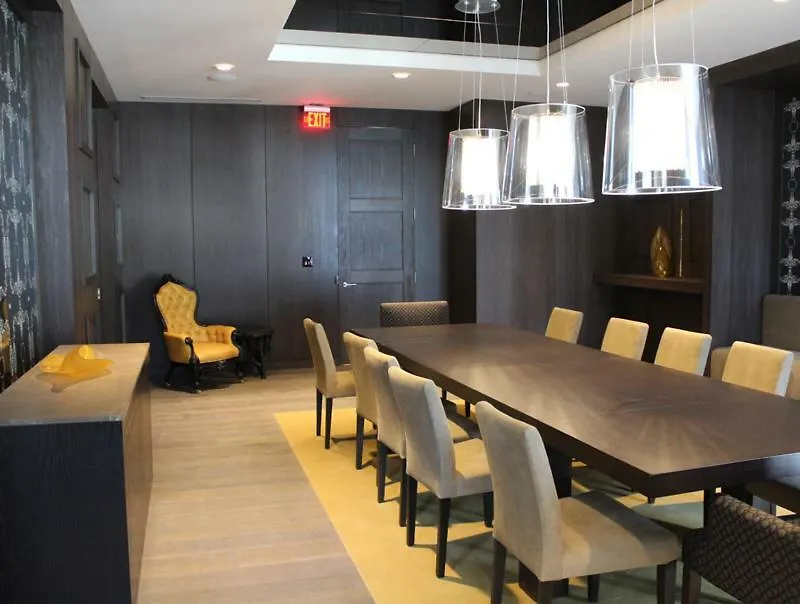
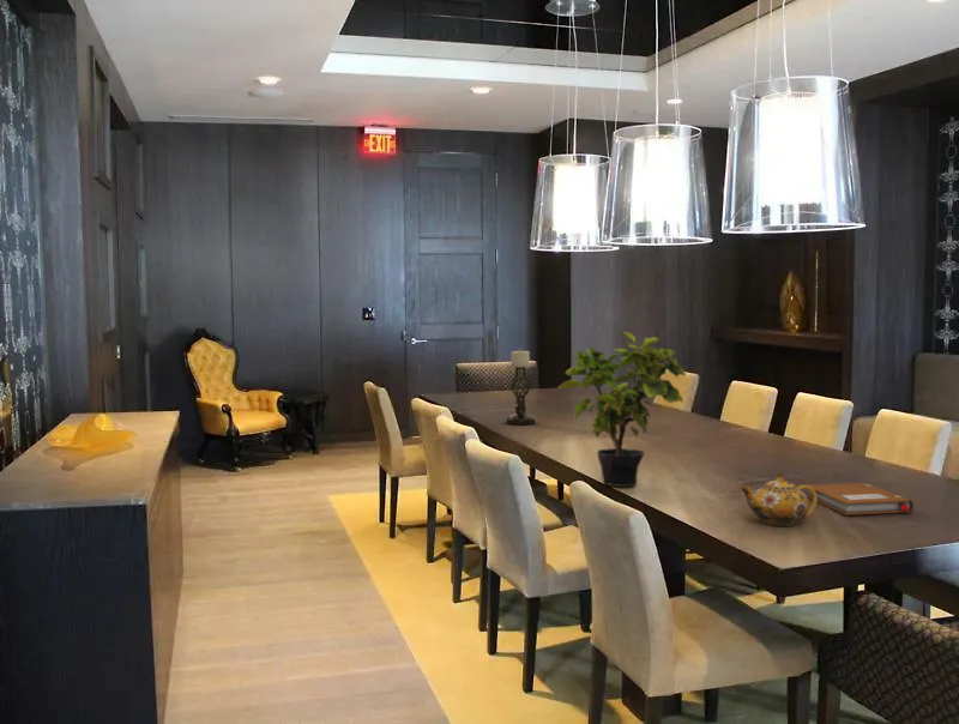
+ notebook [806,482,915,517]
+ candle holder [503,348,538,426]
+ potted plant [556,331,687,488]
+ teapot [740,472,818,527]
